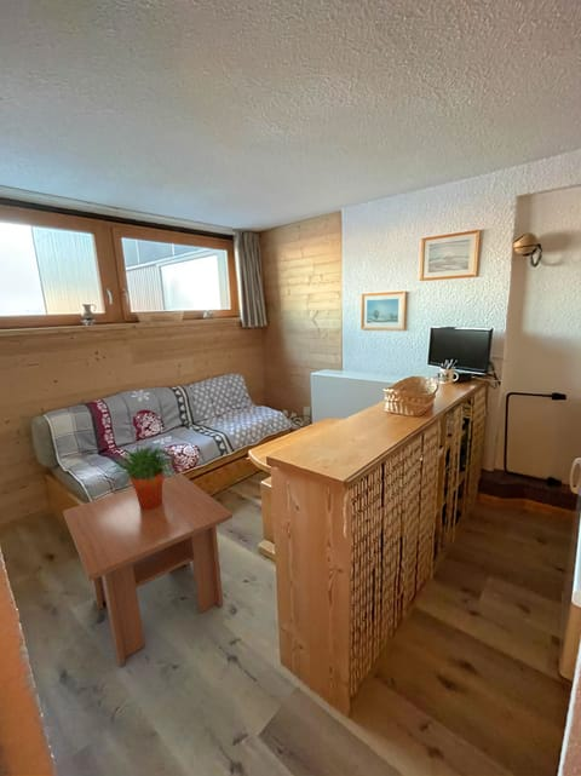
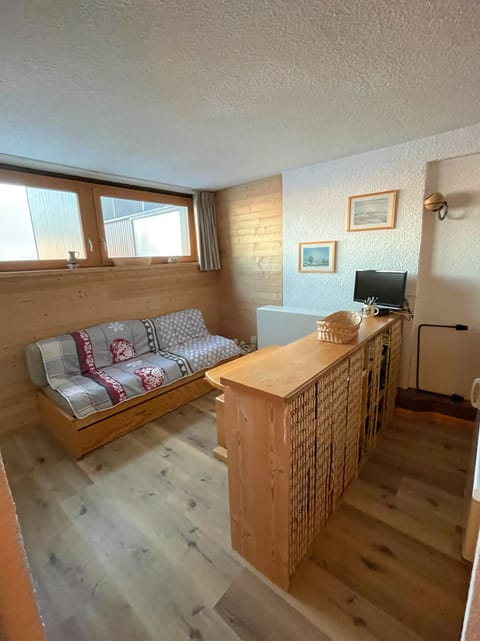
- coffee table [62,472,234,668]
- potted plant [103,442,184,510]
